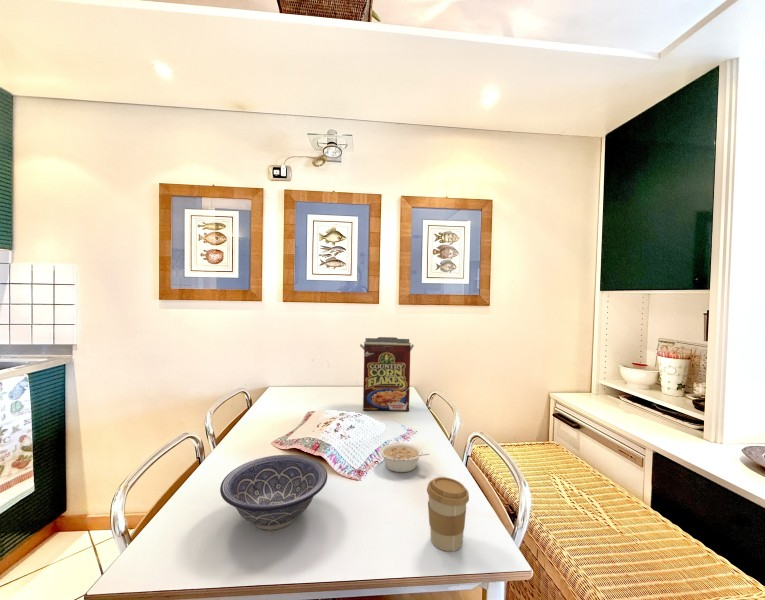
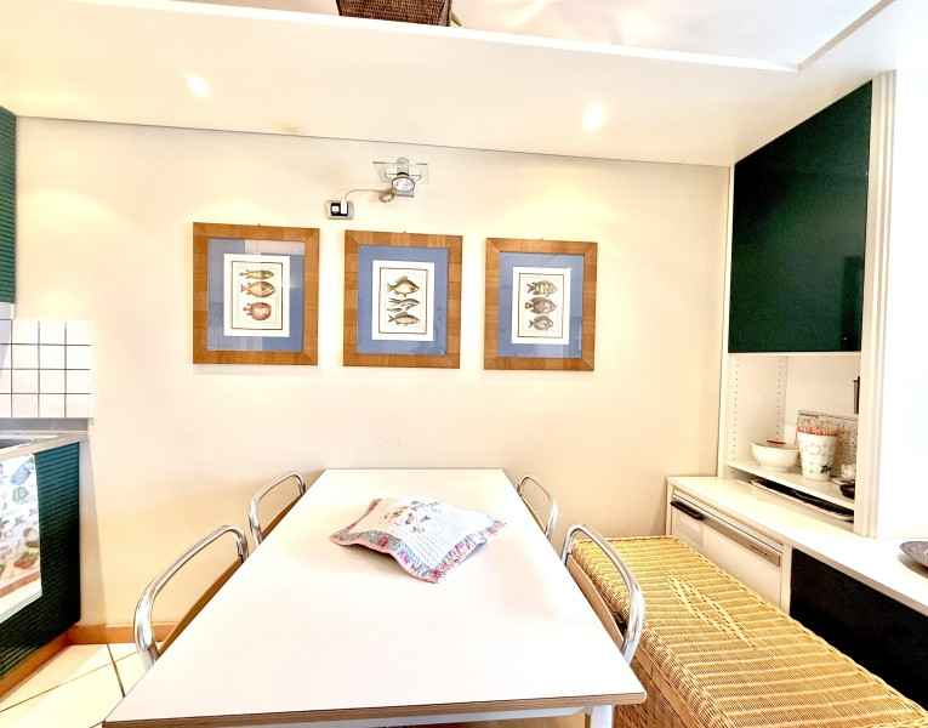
- legume [378,442,430,473]
- cereal box [359,336,415,412]
- coffee cup [426,476,470,552]
- decorative bowl [219,454,328,531]
